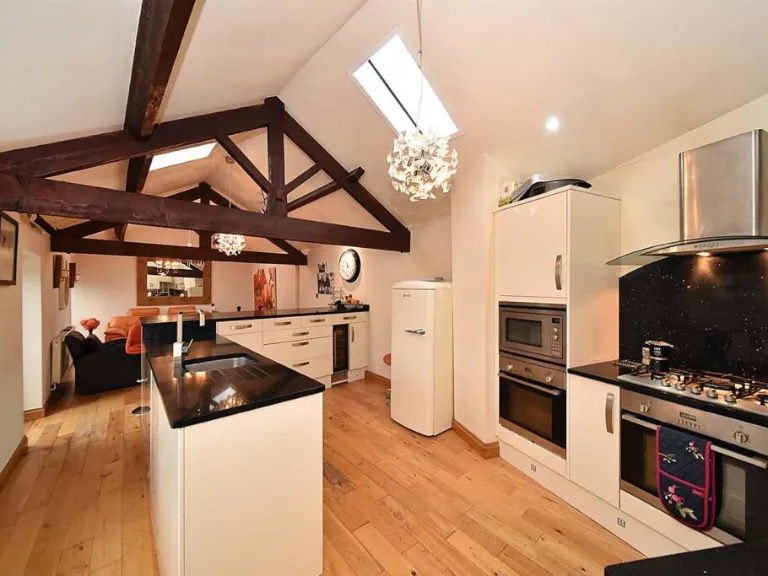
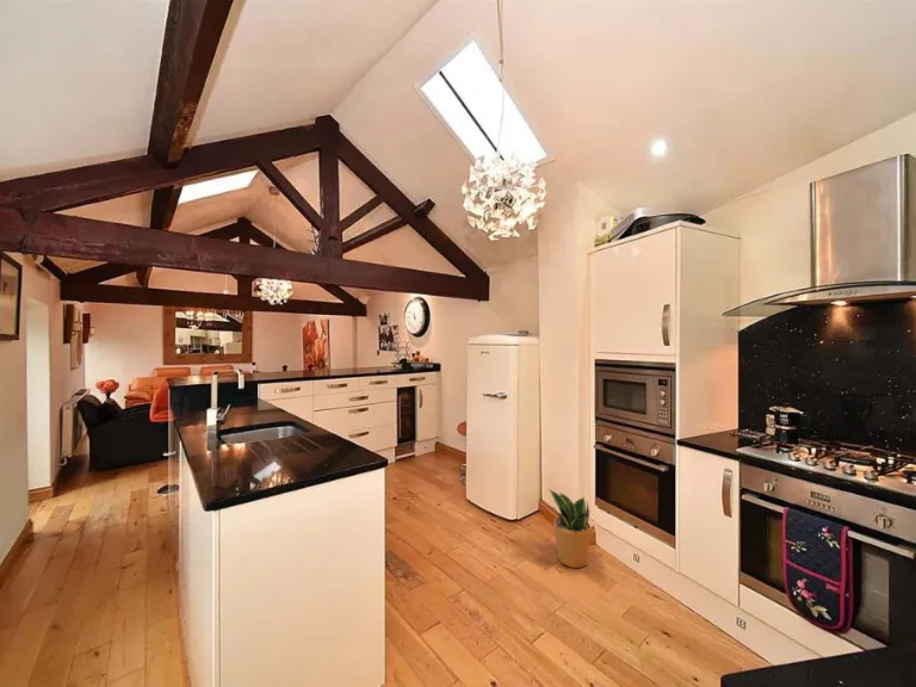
+ potted plant [547,488,593,569]
